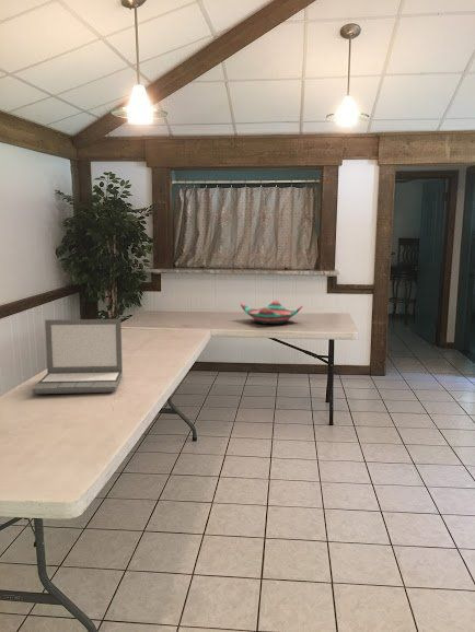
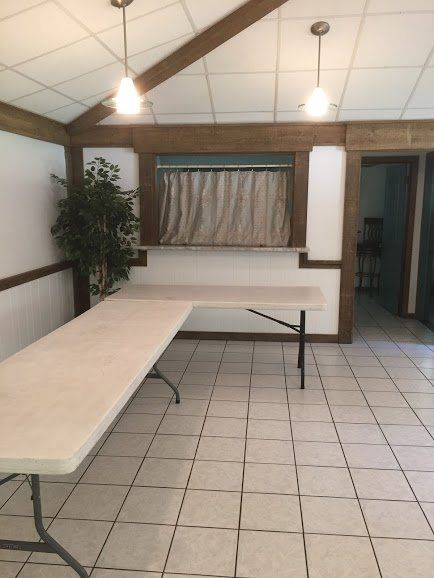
- decorative bowl [240,300,303,325]
- laptop [31,318,124,395]
